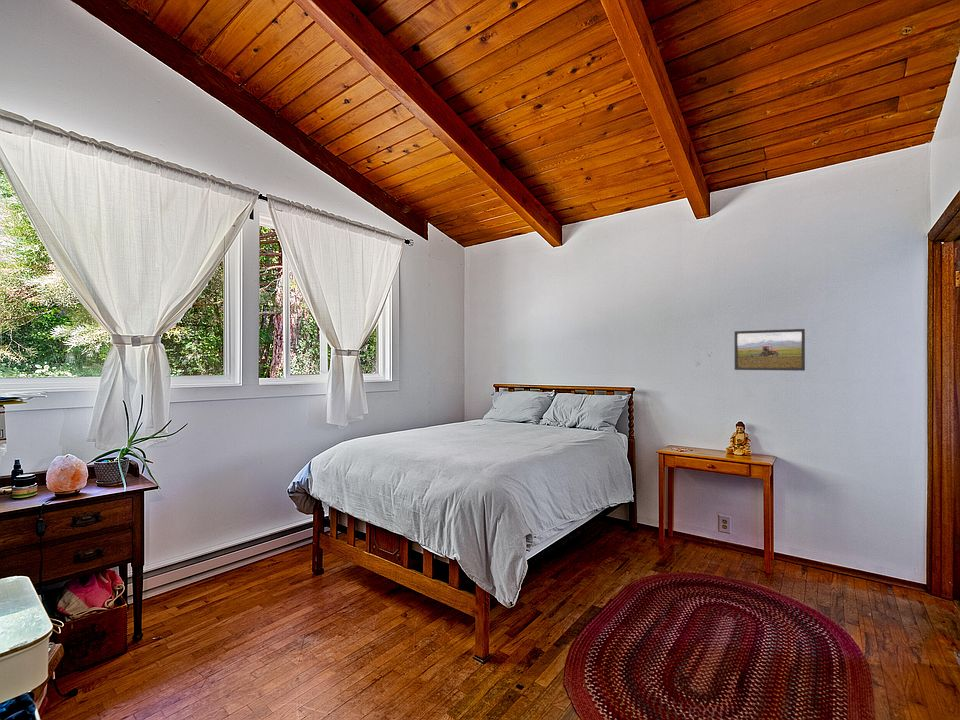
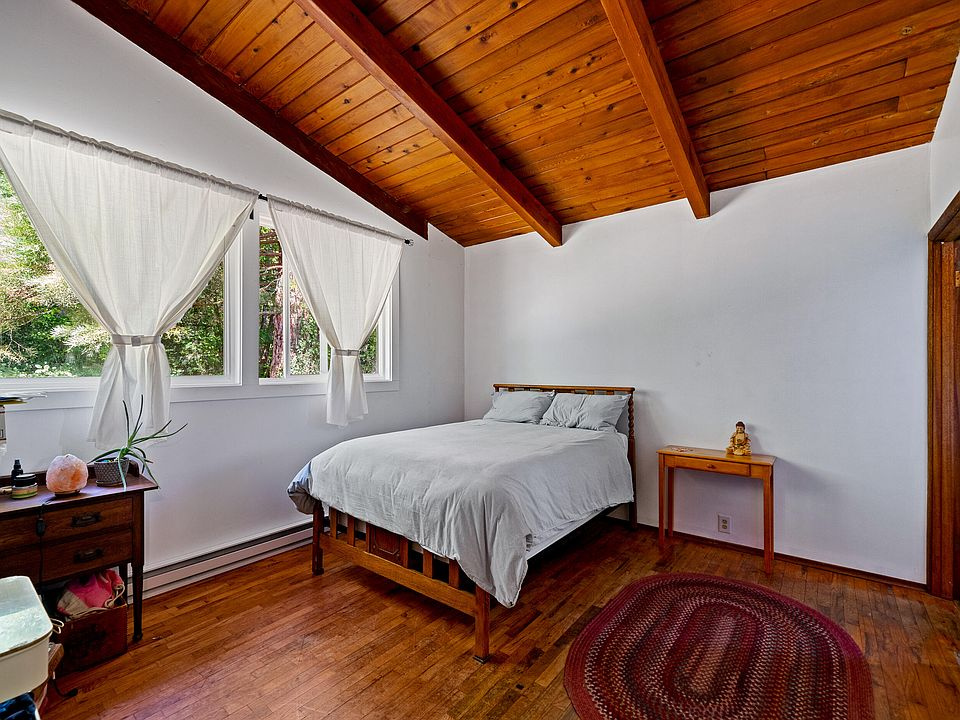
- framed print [733,328,806,372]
